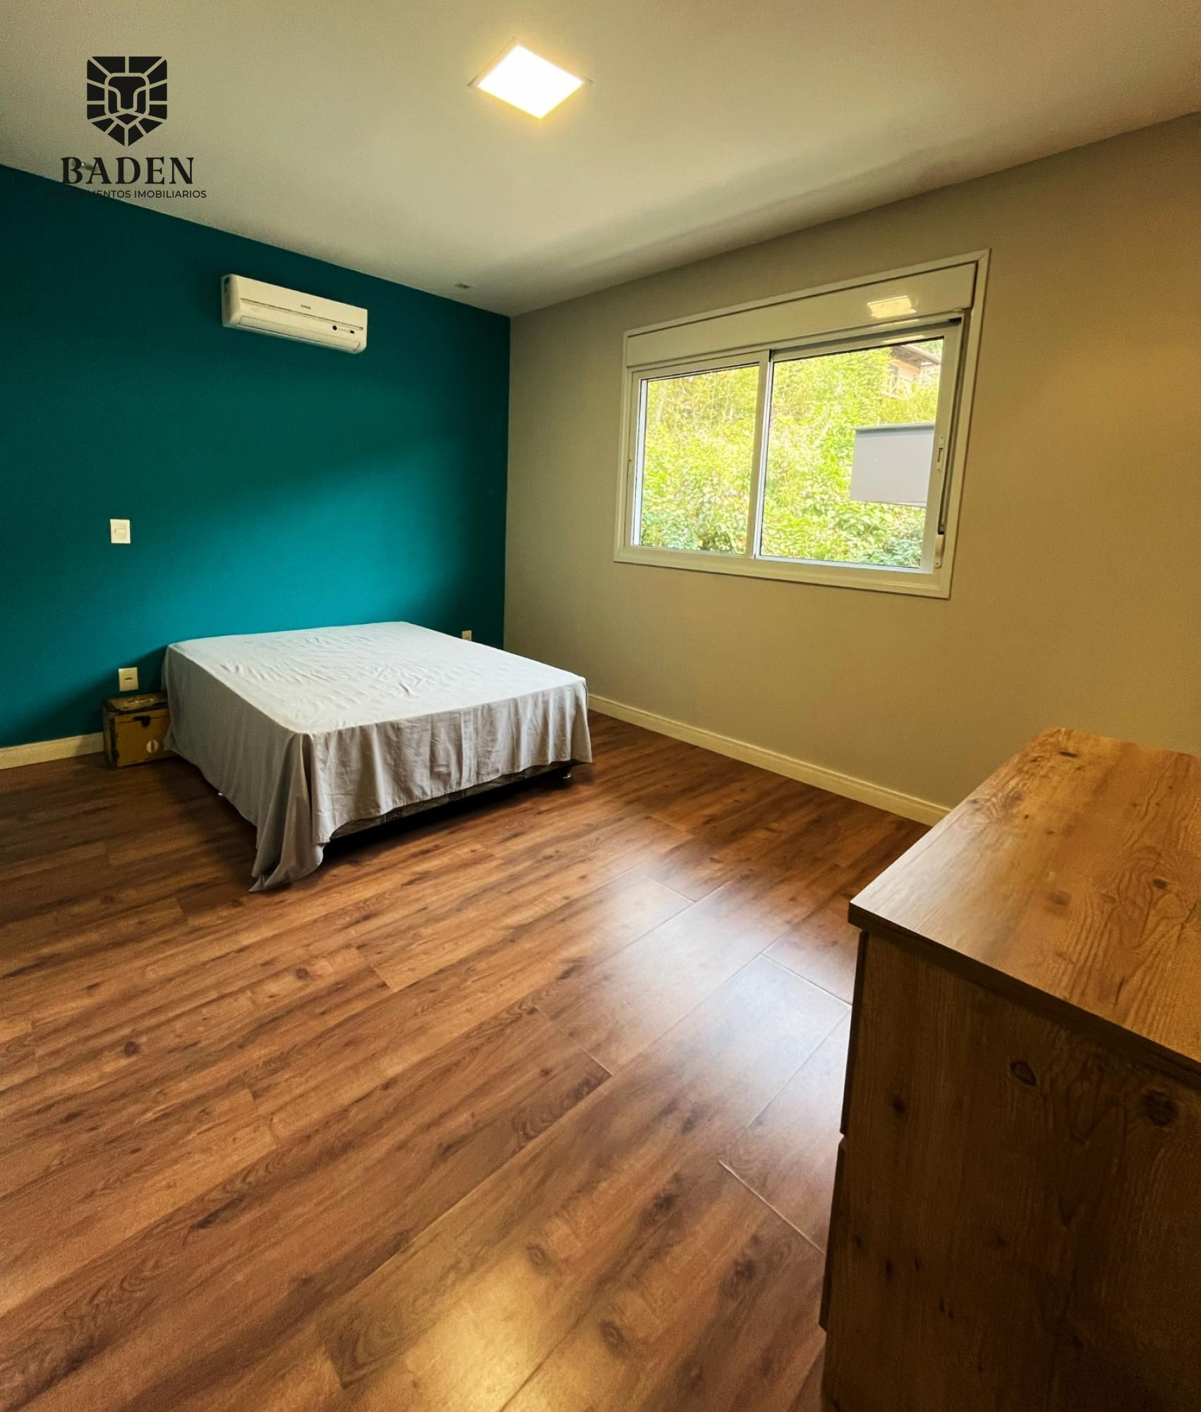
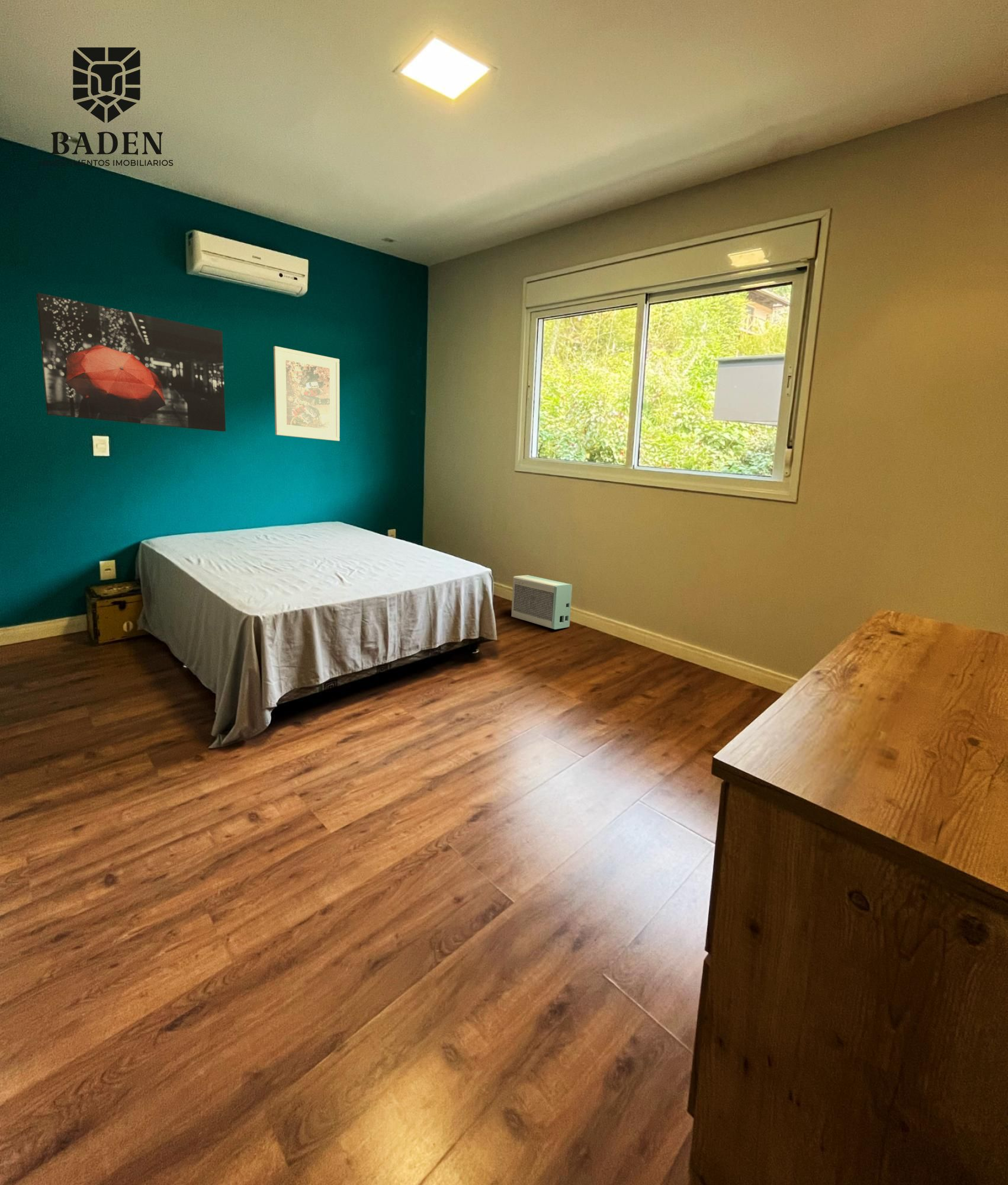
+ wall art [36,292,226,432]
+ air purifier [511,575,573,630]
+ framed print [273,345,340,441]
